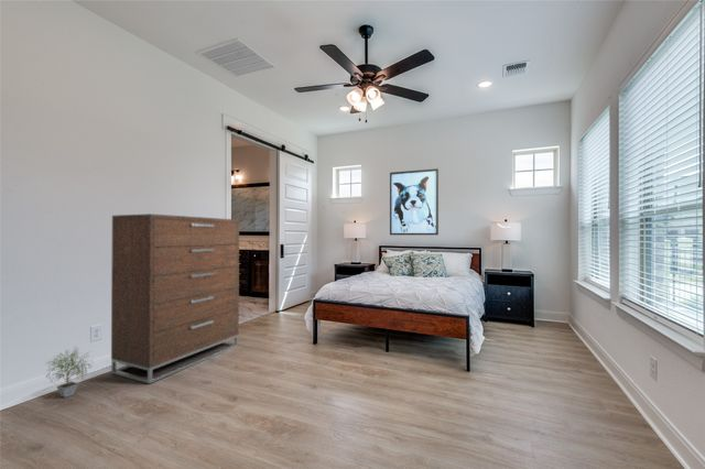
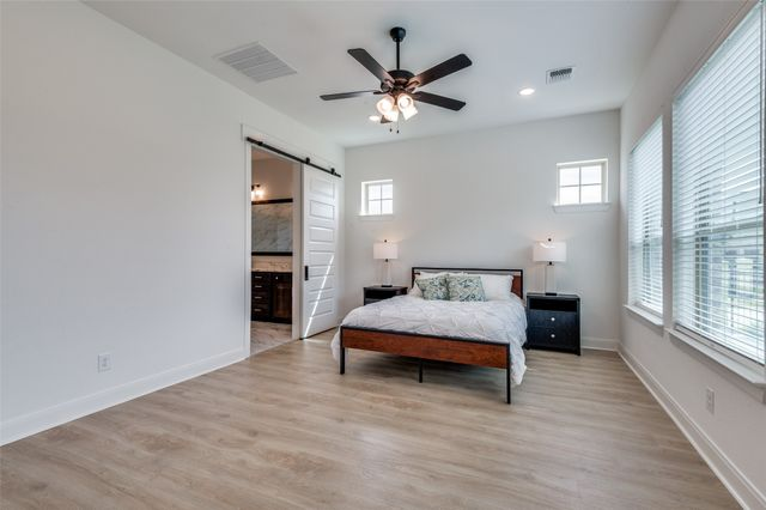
- wall art [389,167,440,236]
- potted plant [43,346,94,399]
- dresser [110,212,240,384]
